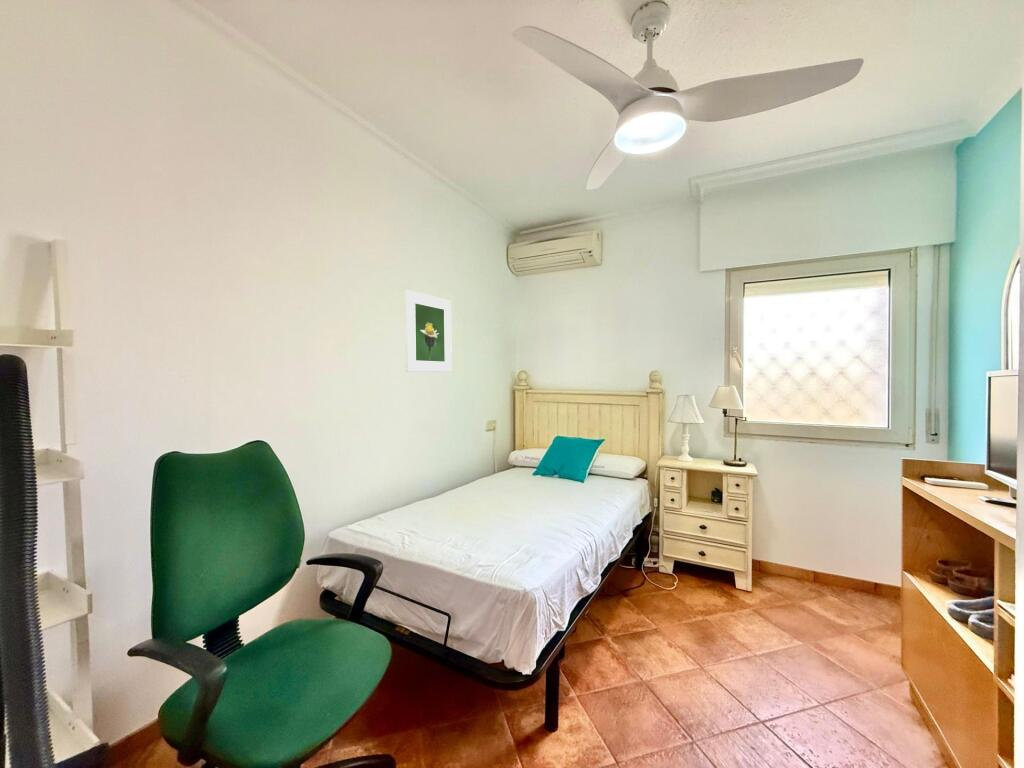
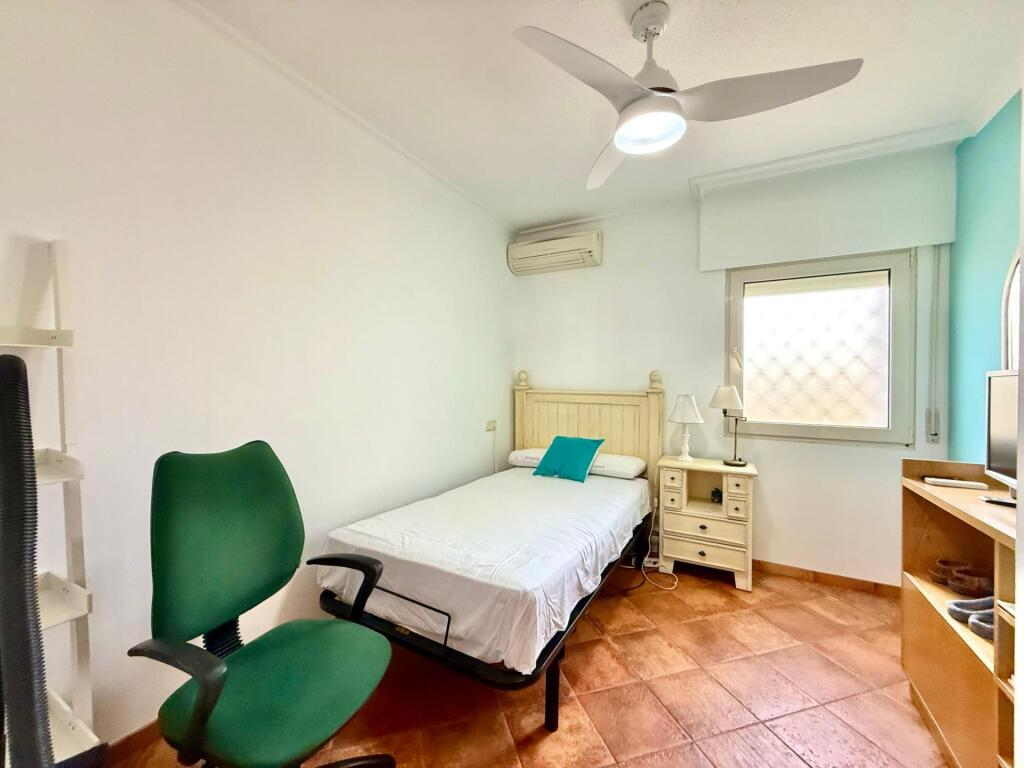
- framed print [404,289,453,373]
